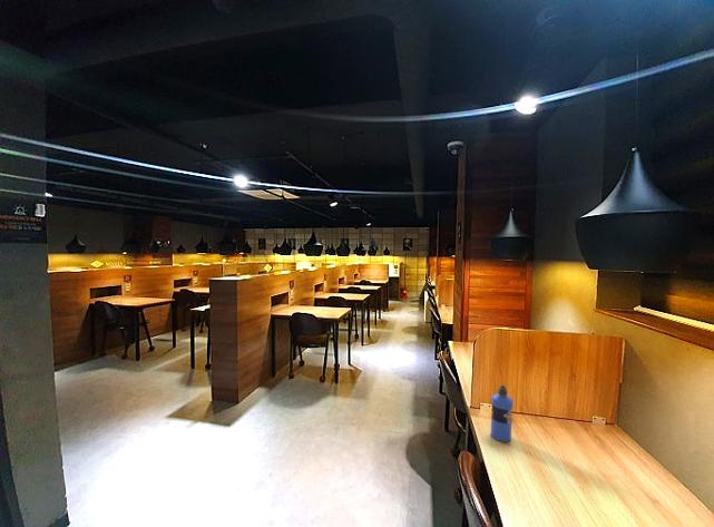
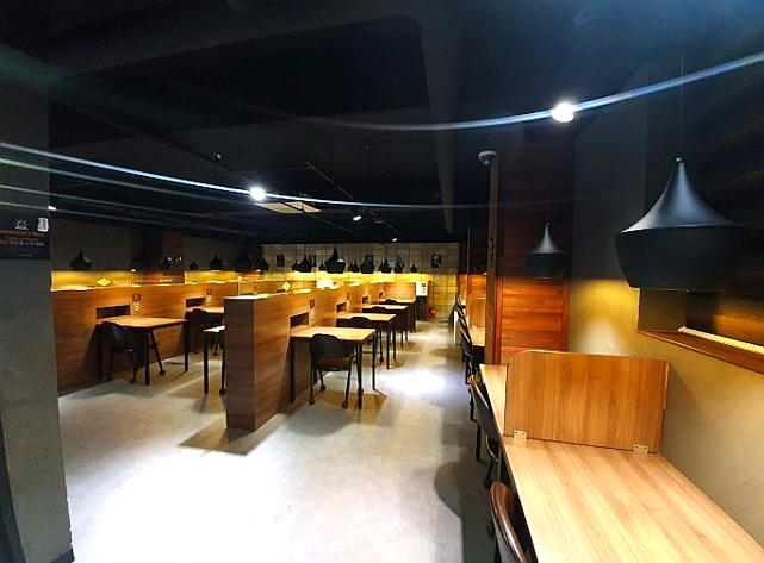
- water bottle [489,384,515,443]
